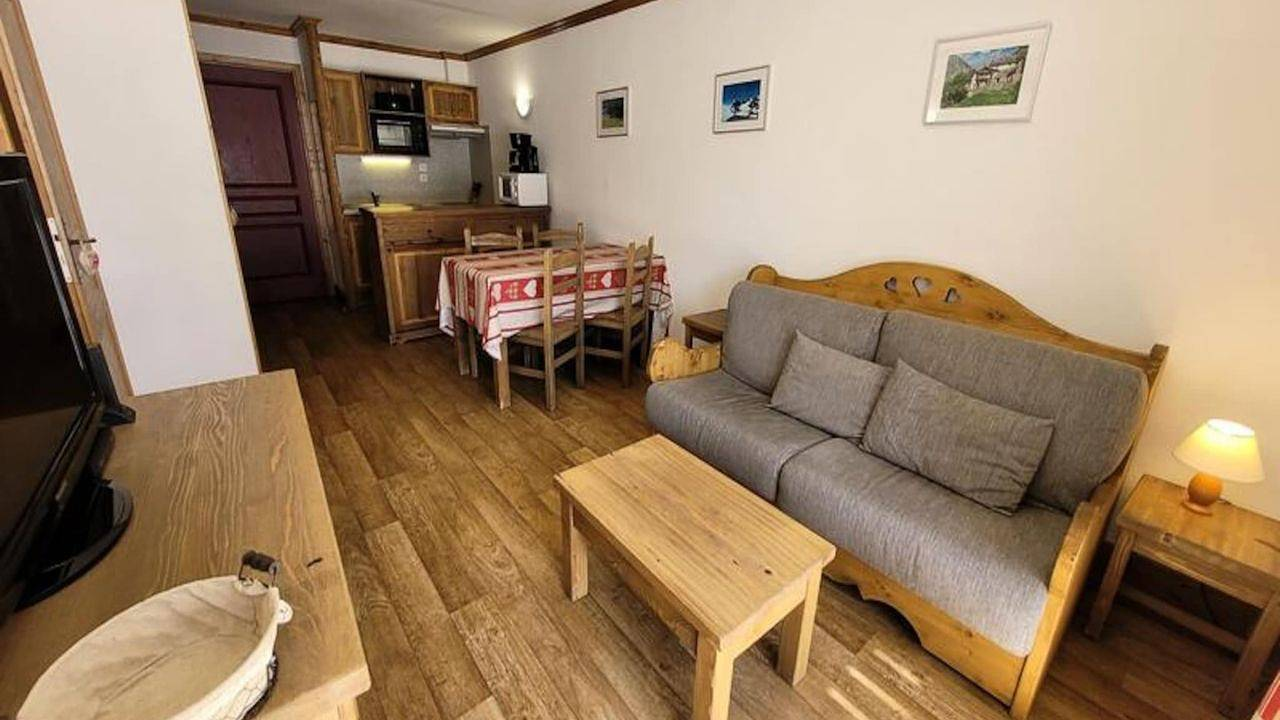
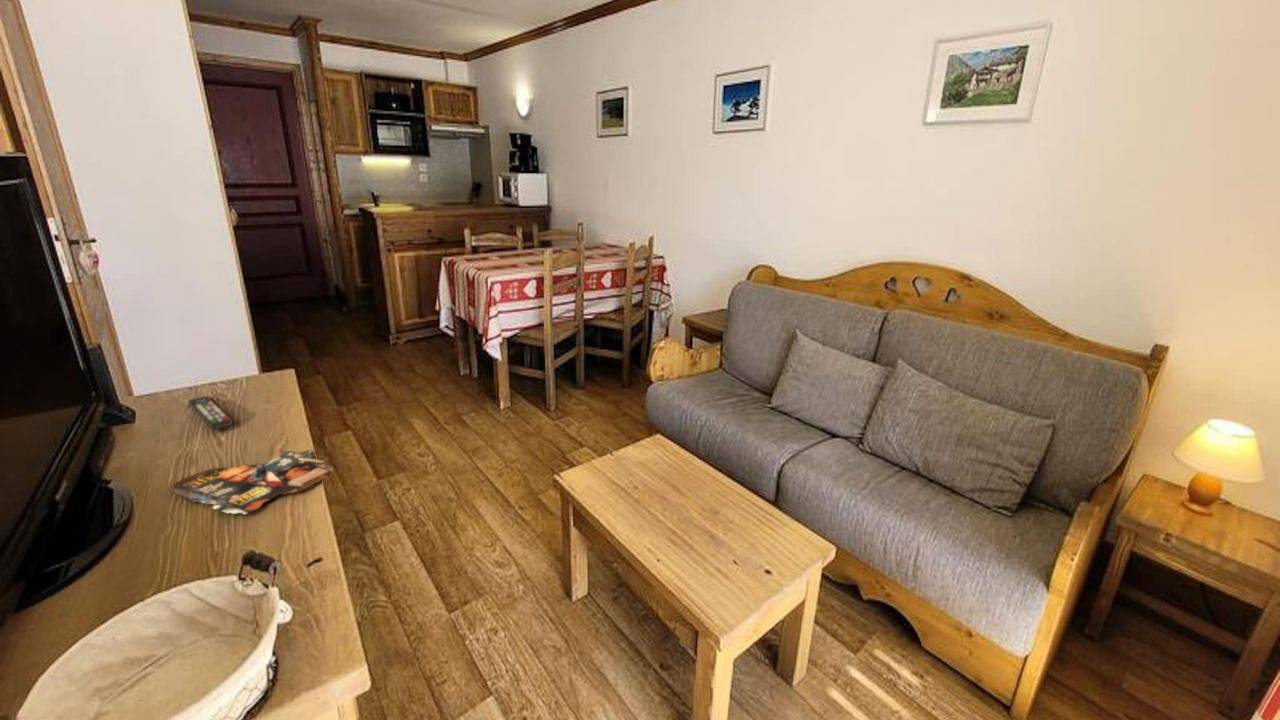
+ magazine [172,449,334,515]
+ remote control [187,395,234,431]
